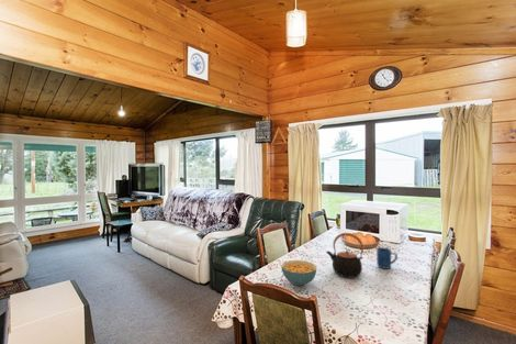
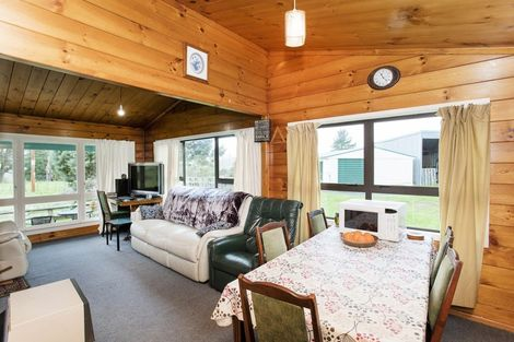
- cereal bowl [280,259,318,287]
- mug [375,246,399,270]
- teapot [325,232,364,279]
